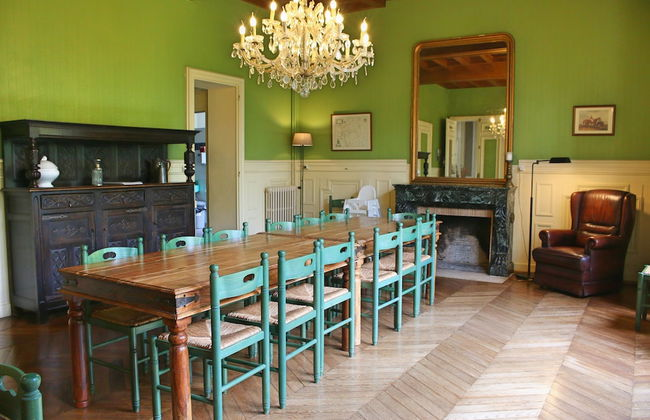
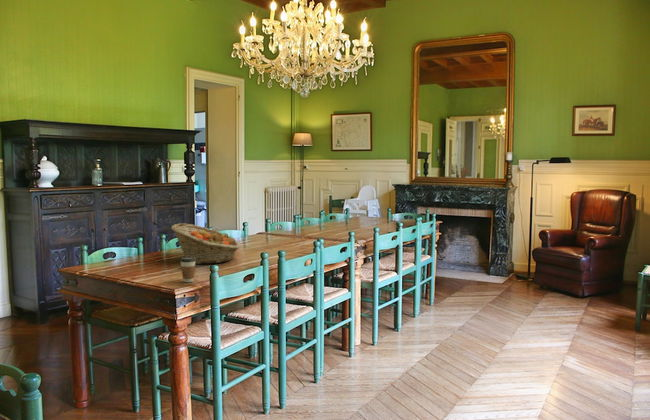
+ fruit basket [170,222,240,265]
+ coffee cup [179,256,196,283]
